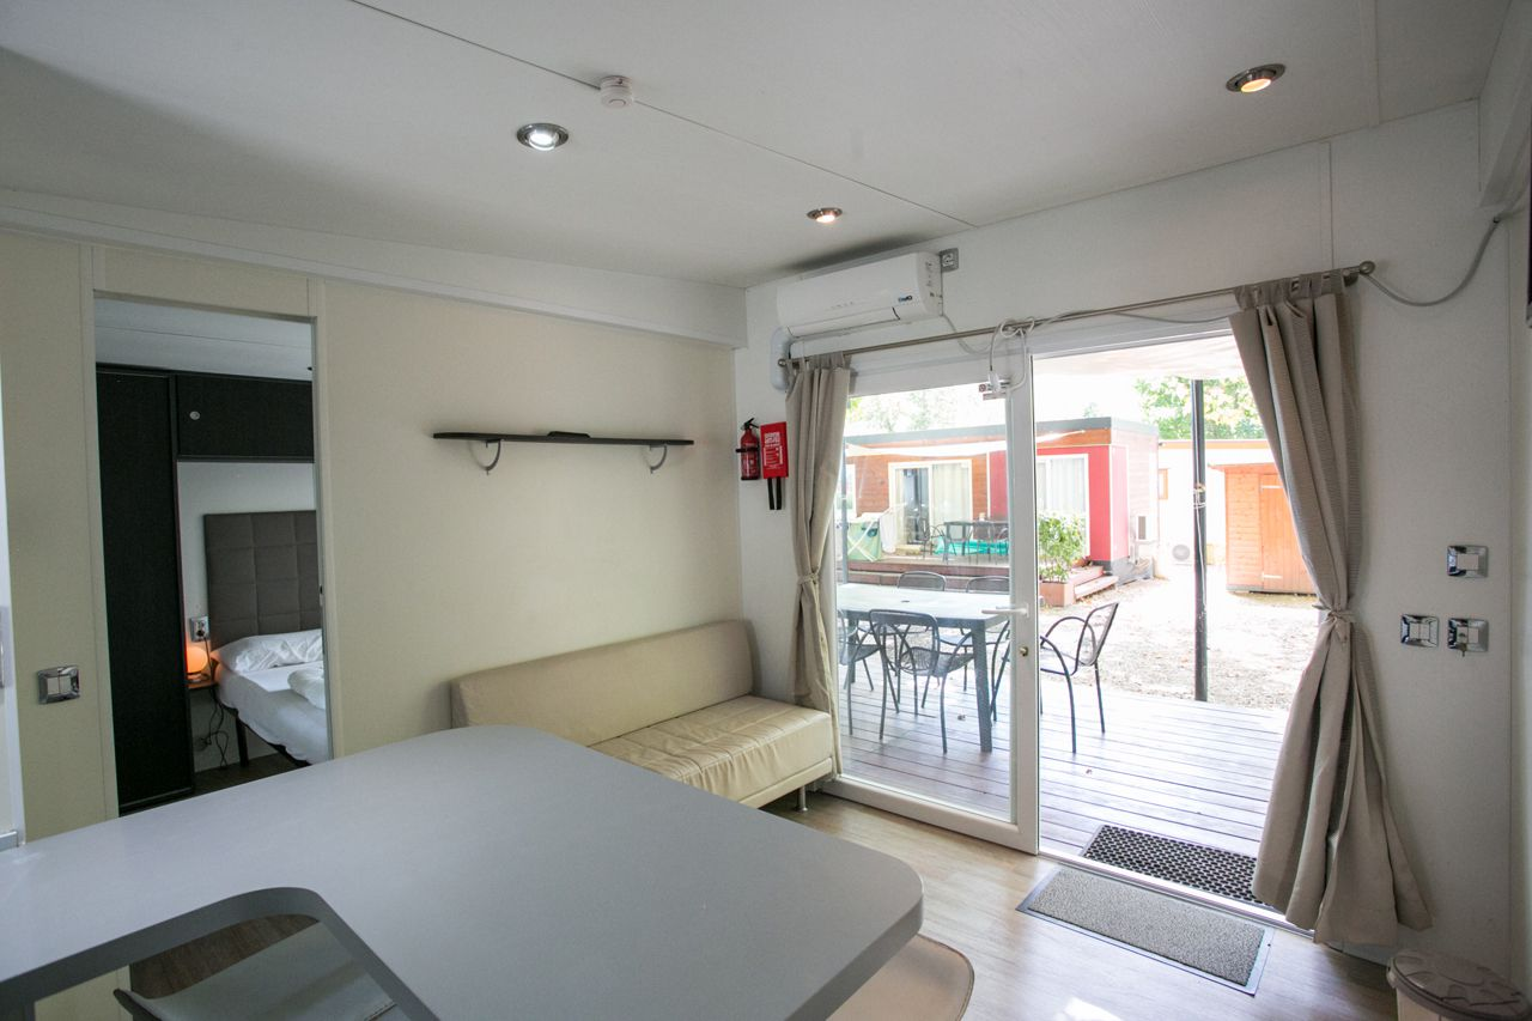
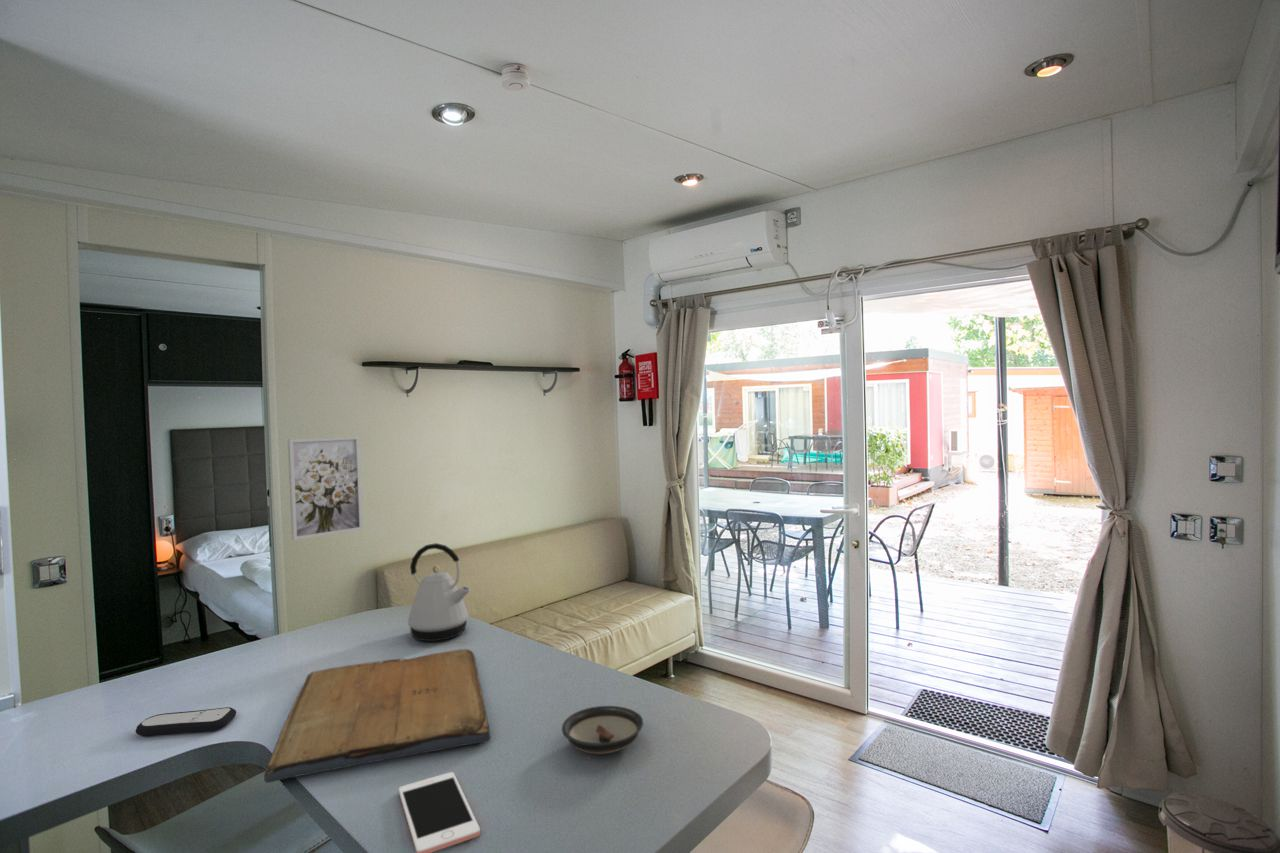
+ kettle [407,542,471,642]
+ religious icon [263,648,491,784]
+ wall art [287,435,364,541]
+ saucer [561,705,644,755]
+ cell phone [398,771,481,853]
+ remote control [135,706,237,737]
